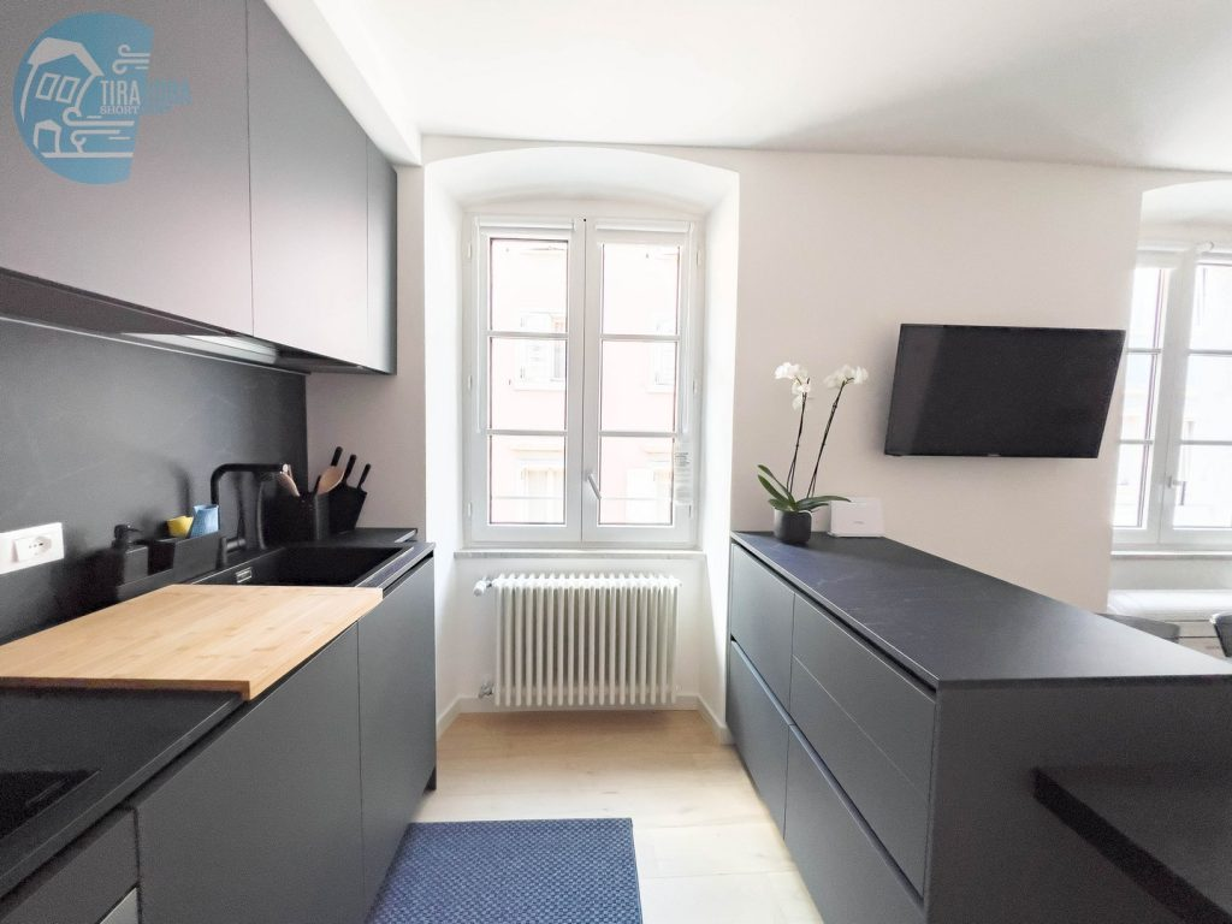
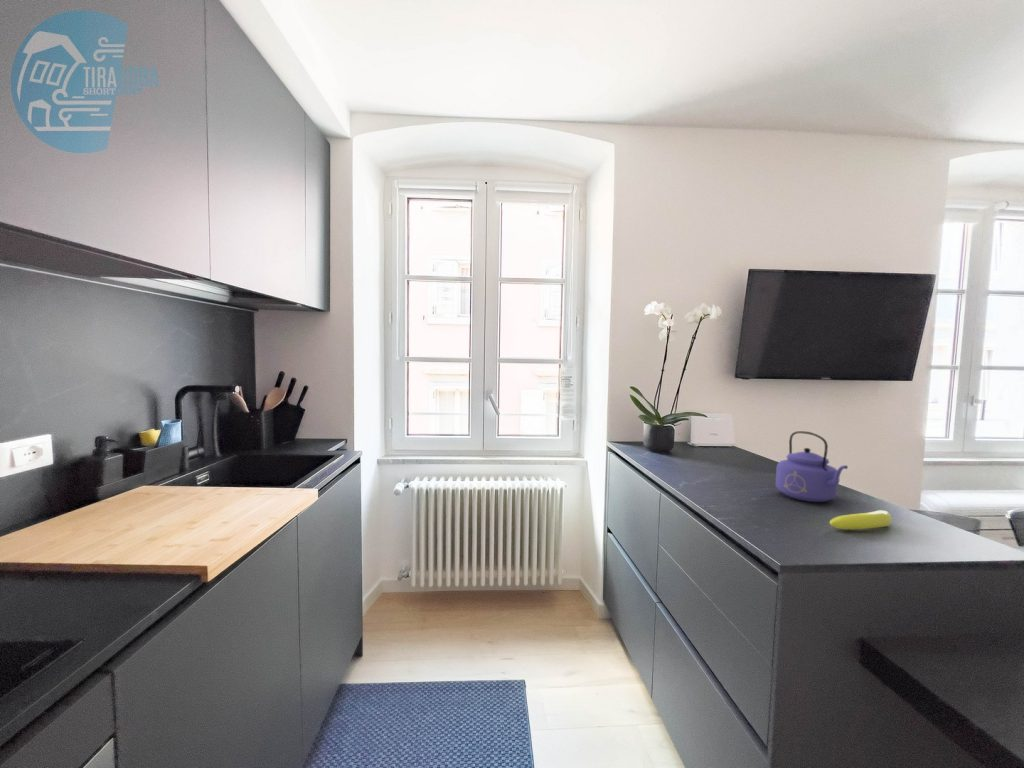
+ banana [829,509,893,530]
+ kettle [775,430,849,503]
